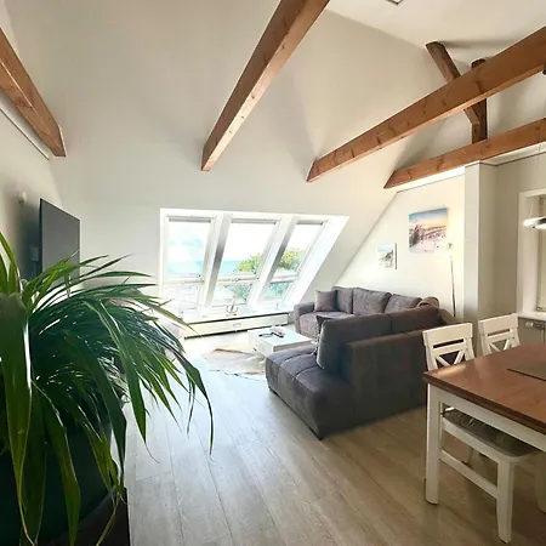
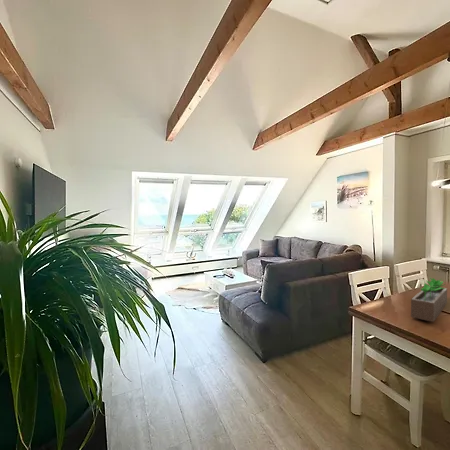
+ succulent planter [410,277,448,323]
